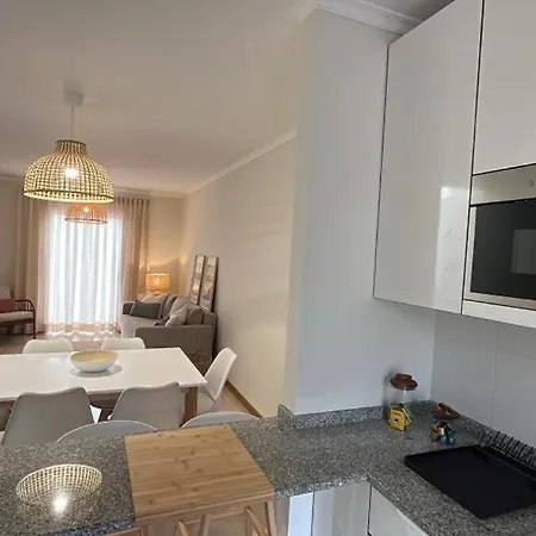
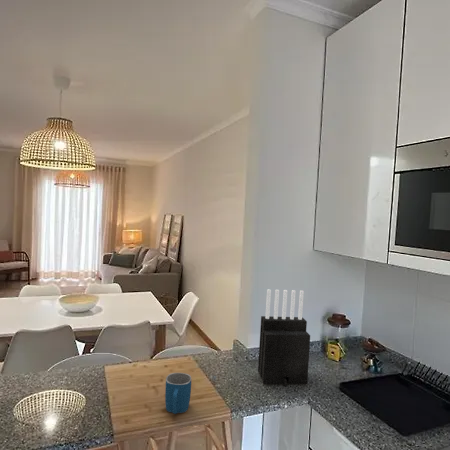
+ mug [164,372,192,415]
+ knife block [257,288,311,387]
